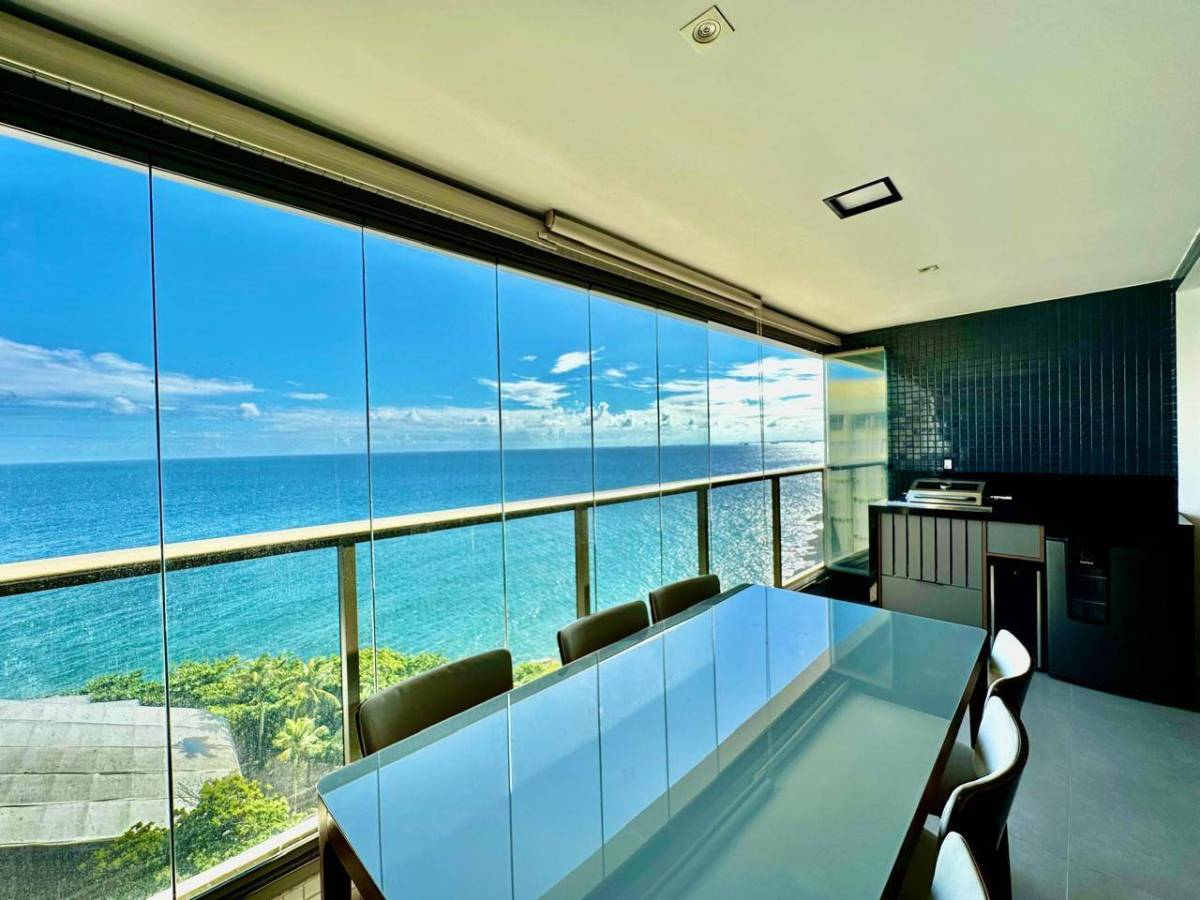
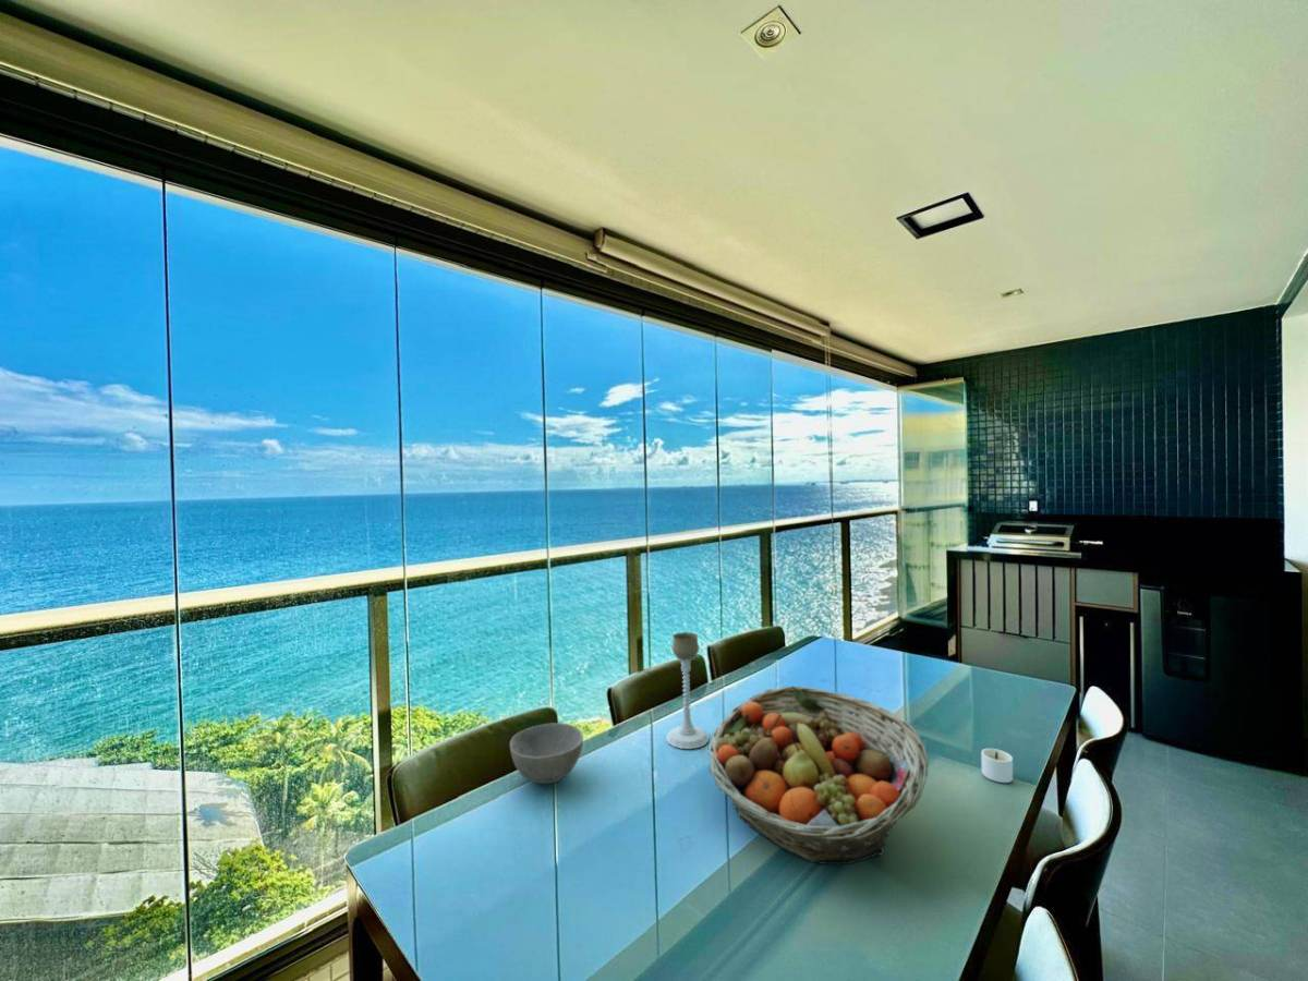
+ candle holder [665,631,710,750]
+ bowl [509,722,584,785]
+ candle [980,748,1014,784]
+ fruit basket [707,685,930,865]
